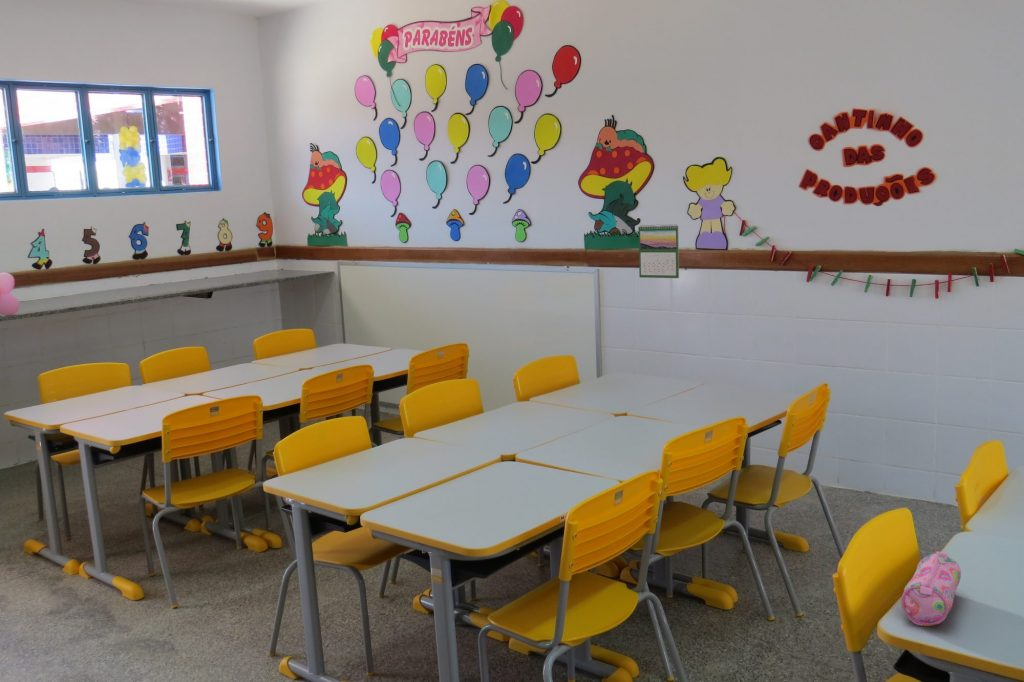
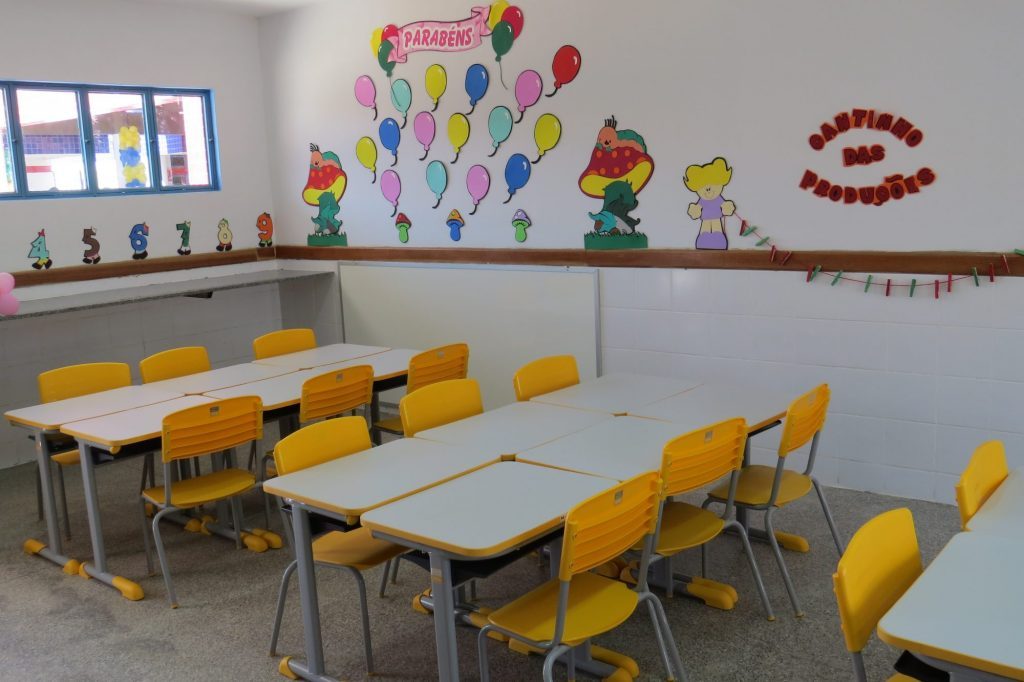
- pencil case [900,550,962,627]
- calendar [637,223,680,279]
